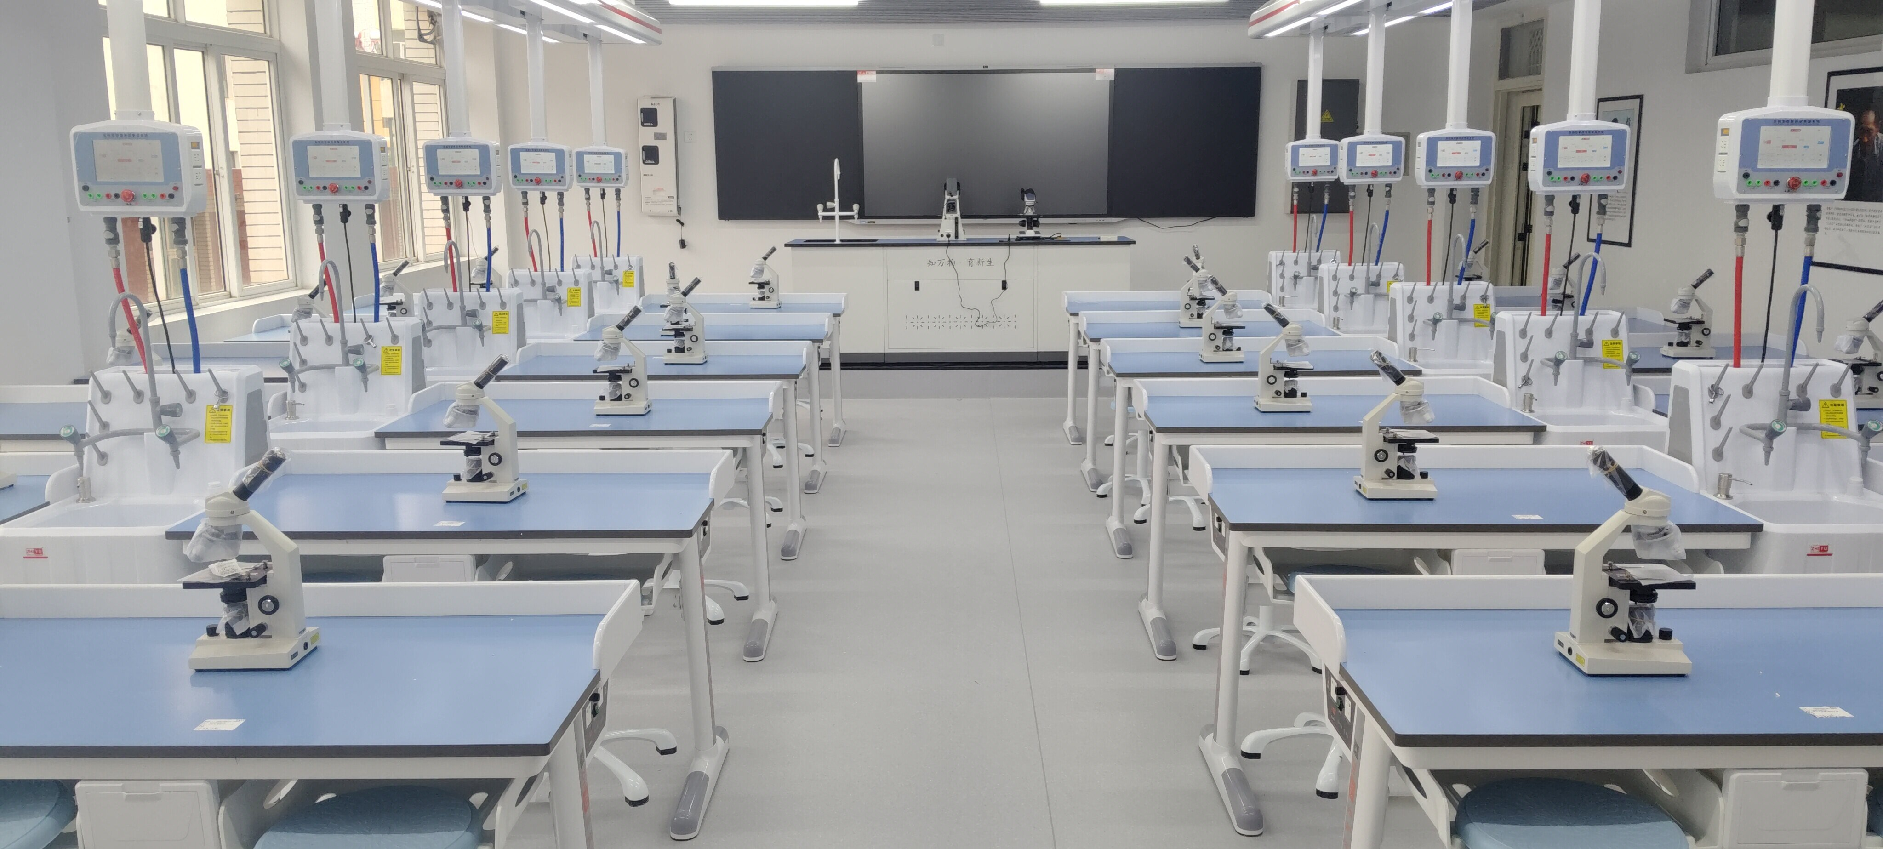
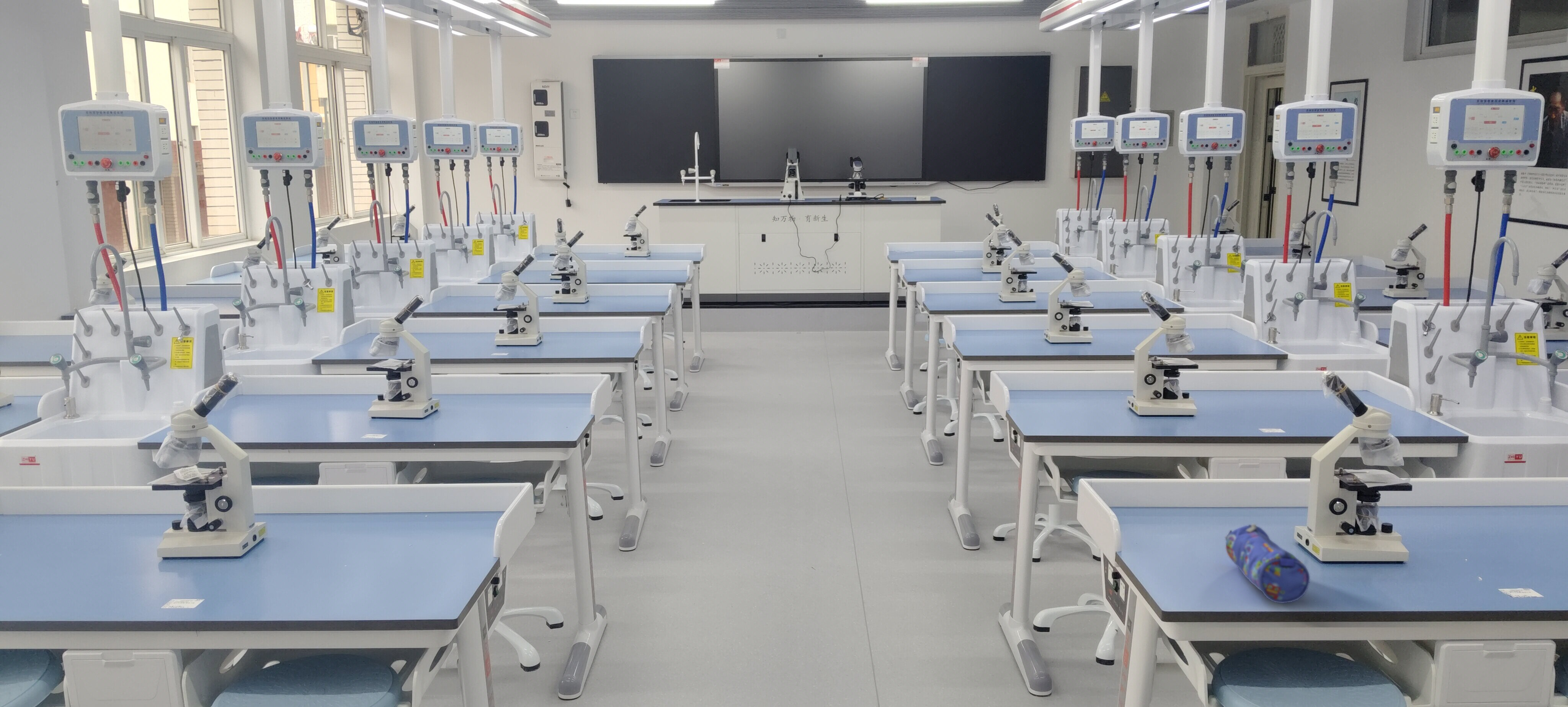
+ pencil case [1225,523,1310,604]
